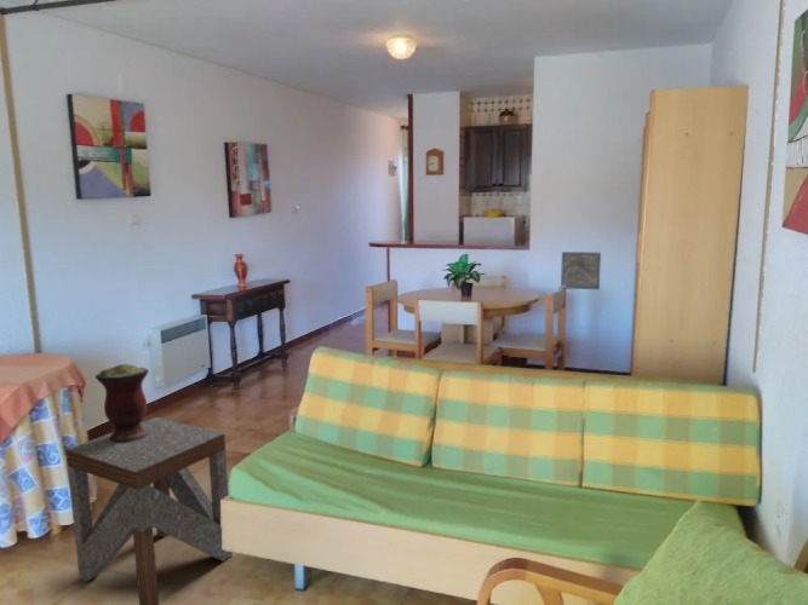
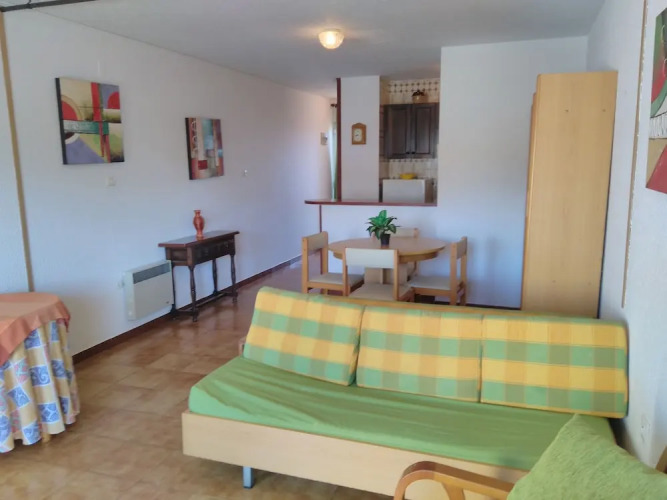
- side table [64,416,234,605]
- wall art [560,250,602,290]
- vase [94,363,150,443]
